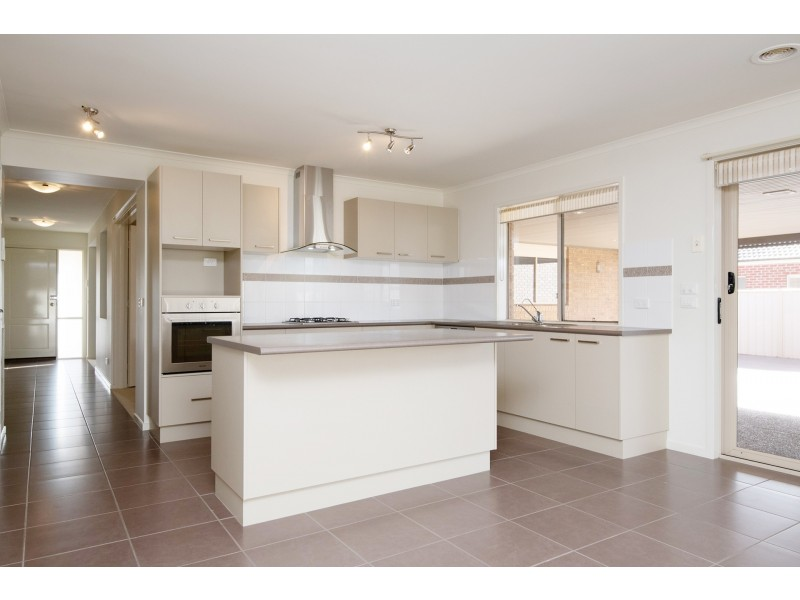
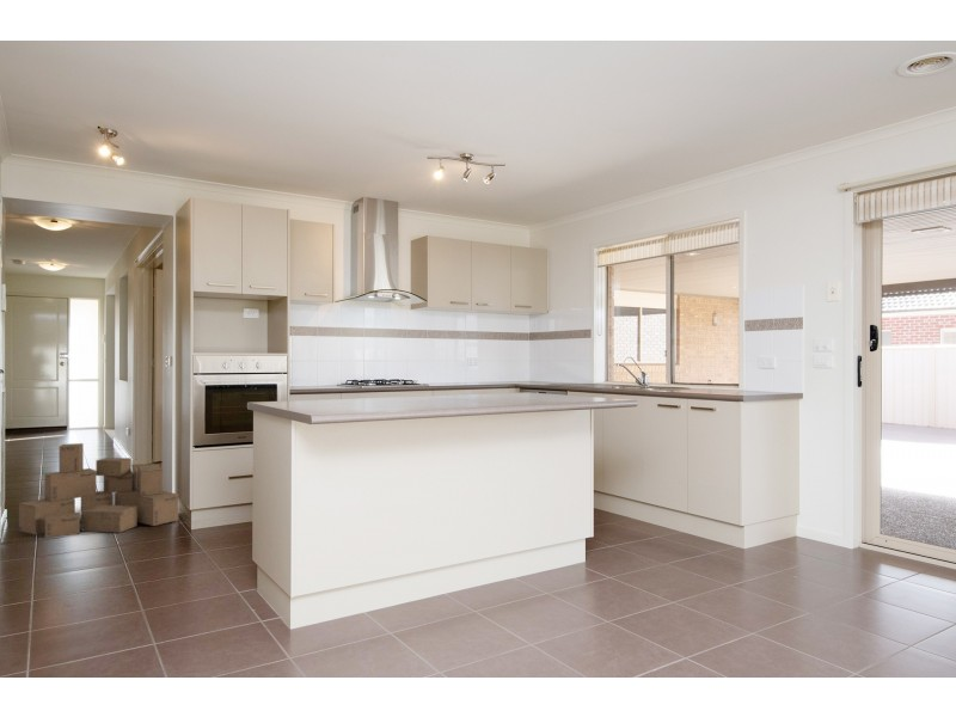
+ cardboard box [18,442,179,539]
